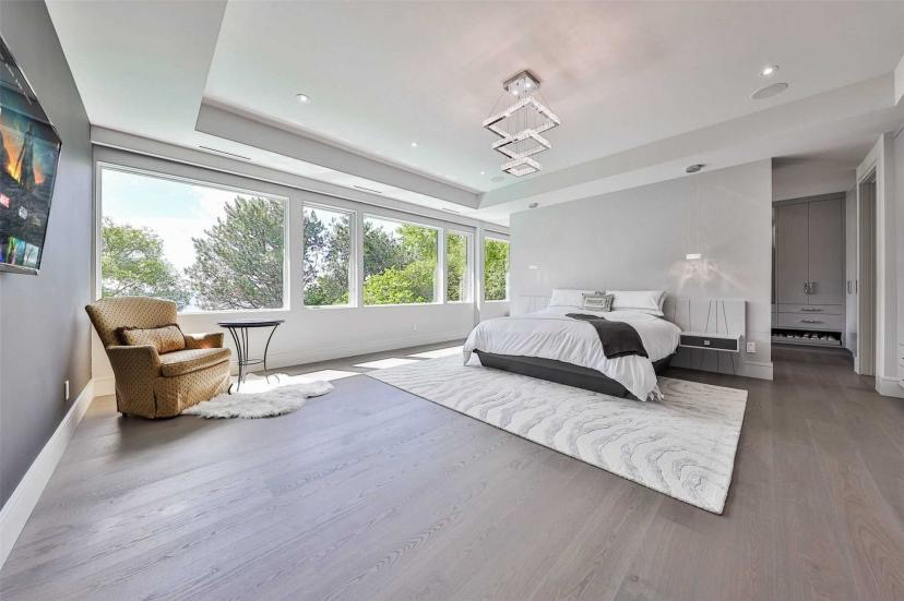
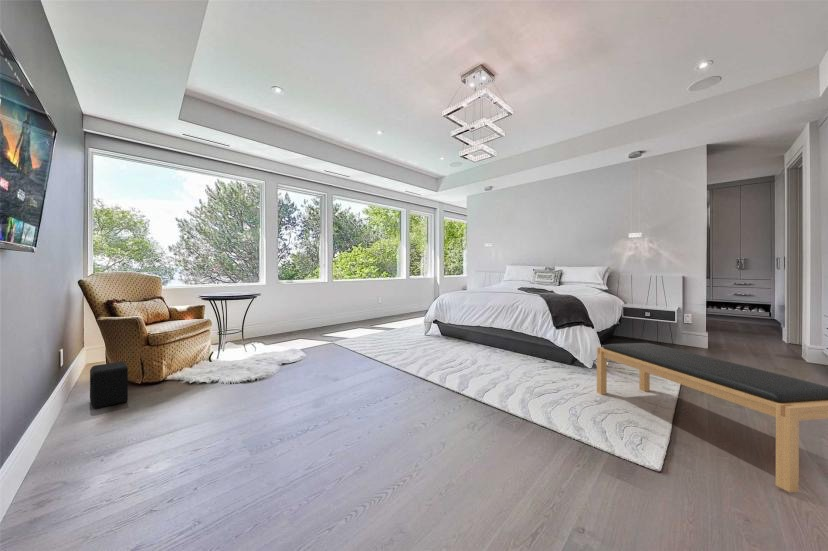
+ air purifier [89,360,129,409]
+ bench [596,342,828,493]
